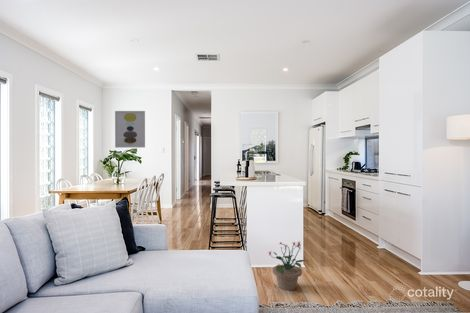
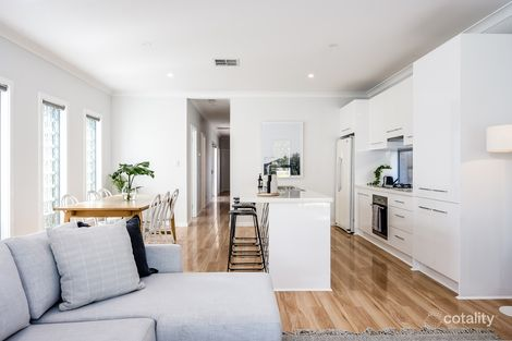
- wall art [114,110,146,149]
- potted plant [268,241,307,291]
